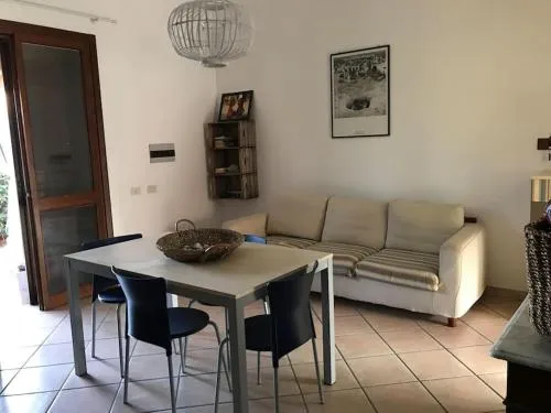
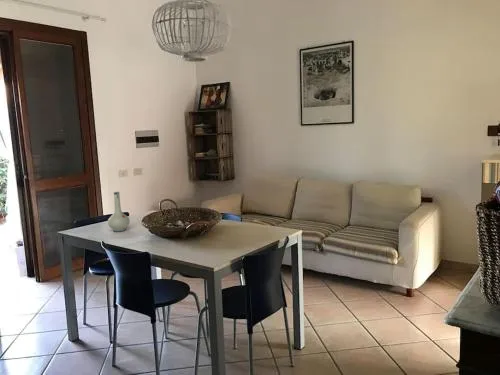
+ vase [107,191,131,232]
